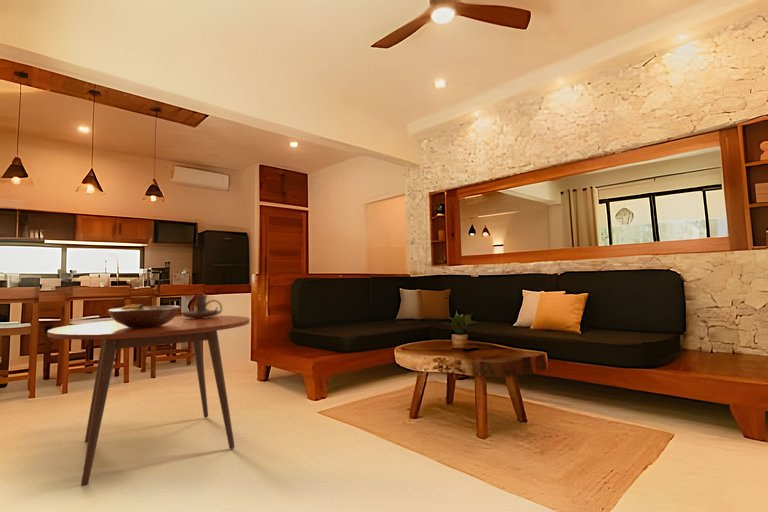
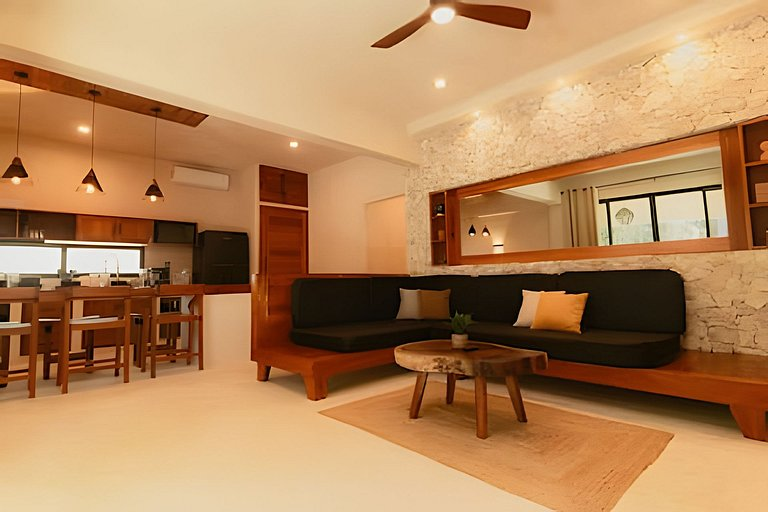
- fruit bowl [107,303,182,328]
- candle holder [181,294,223,318]
- dining table [47,315,251,487]
